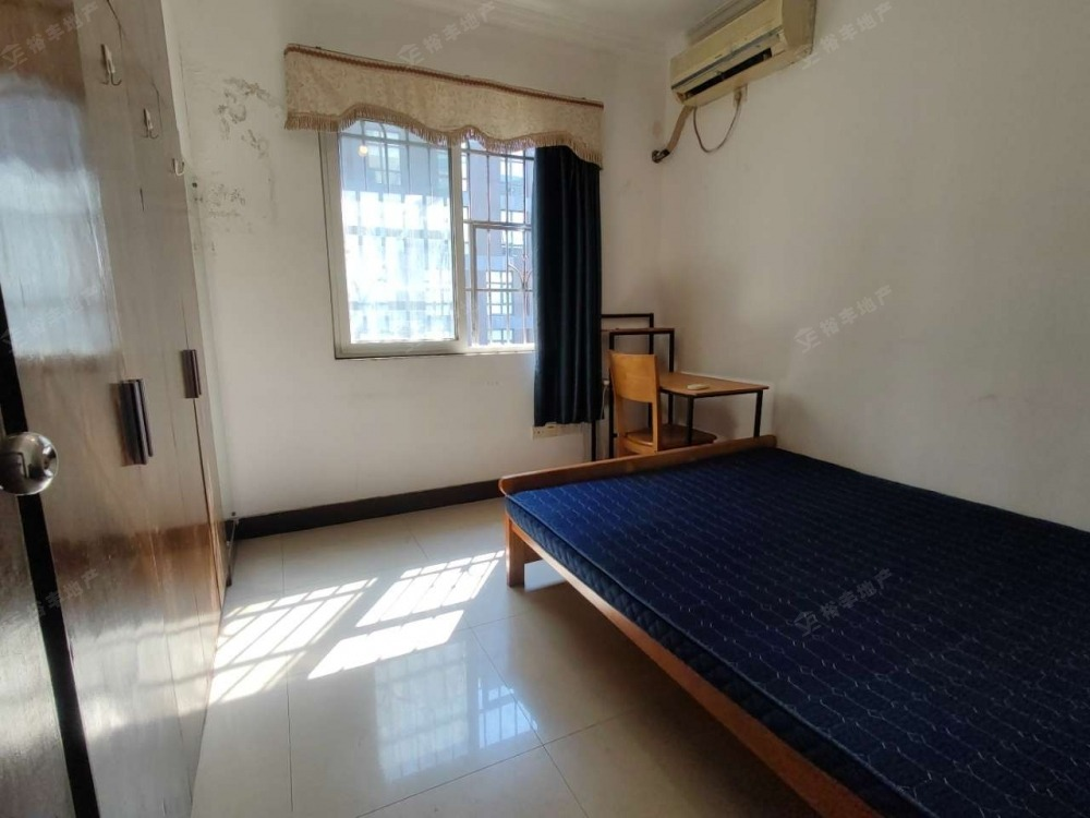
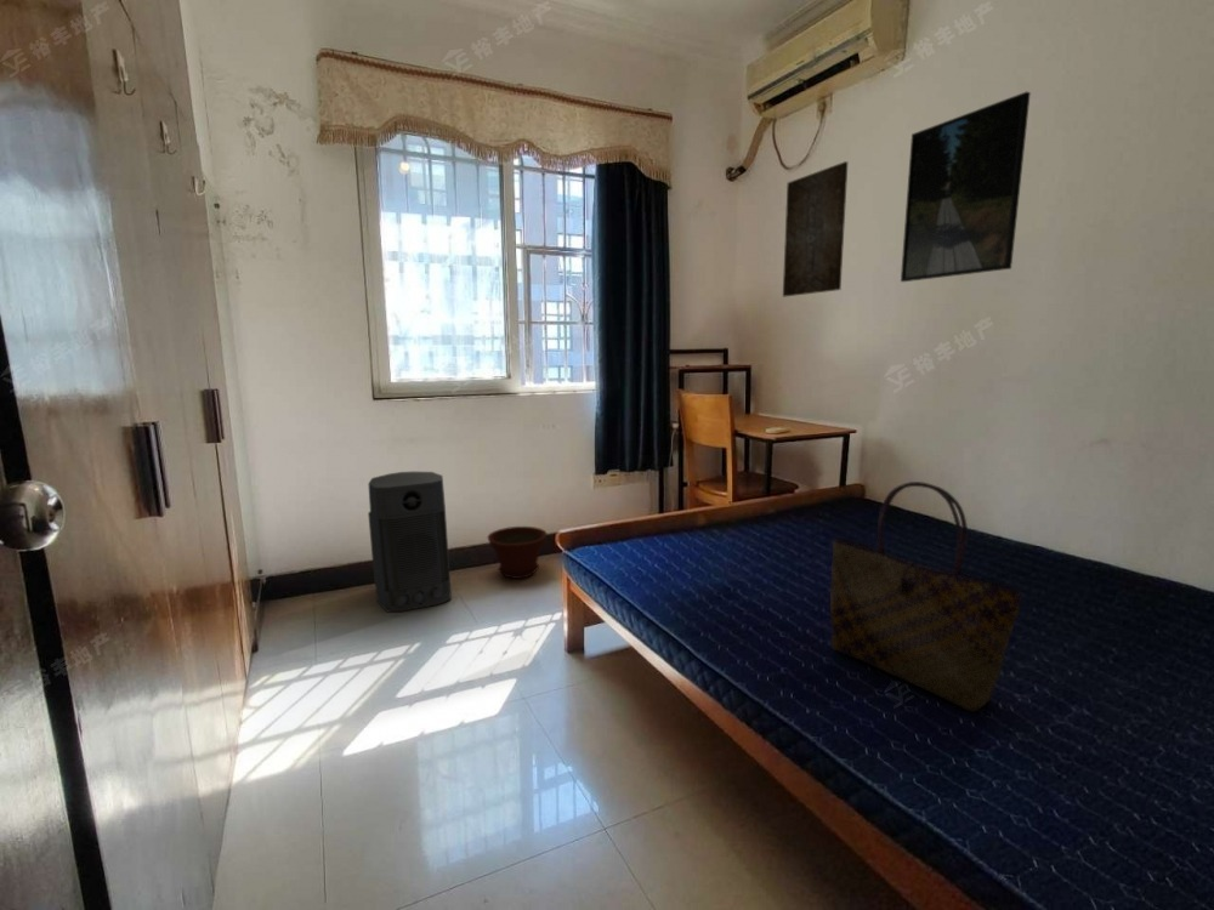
+ wall art [782,160,849,297]
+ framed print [900,91,1032,283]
+ air purifier [367,471,453,613]
+ plant pot [487,525,548,580]
+ tote bag [829,480,1025,713]
